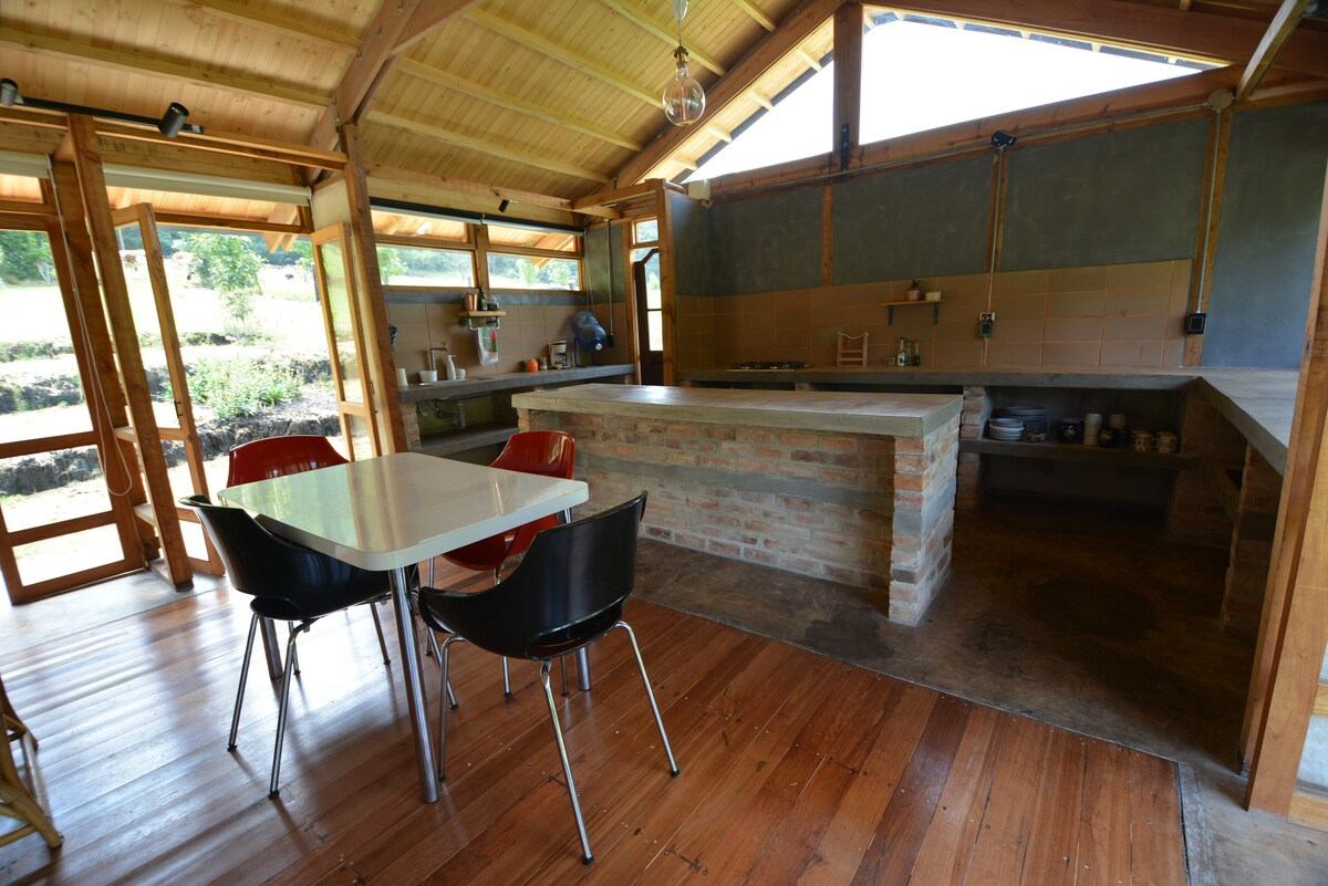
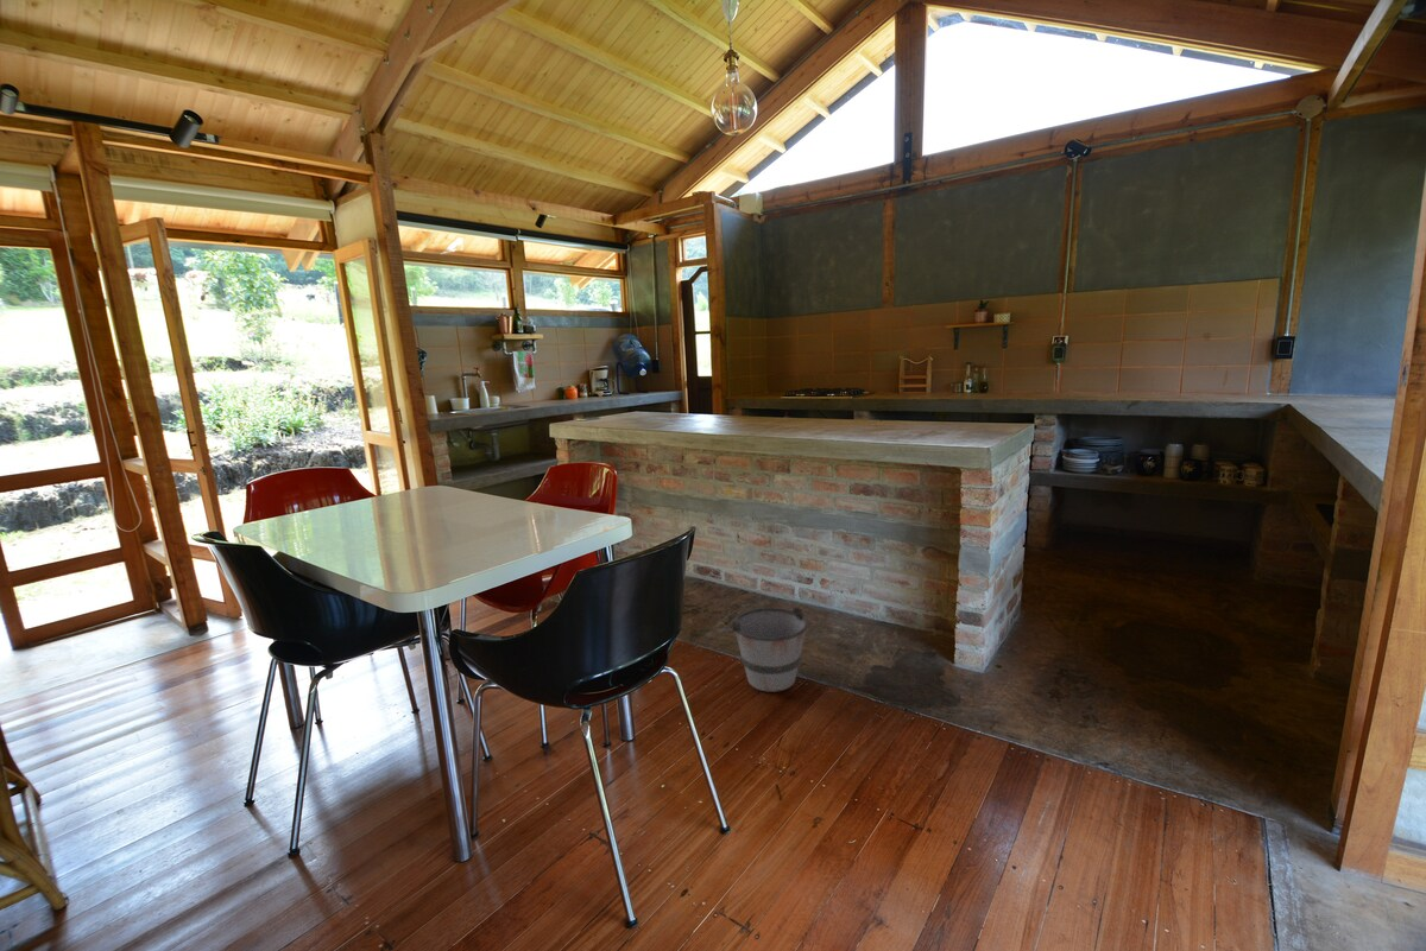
+ bucket [719,604,809,693]
